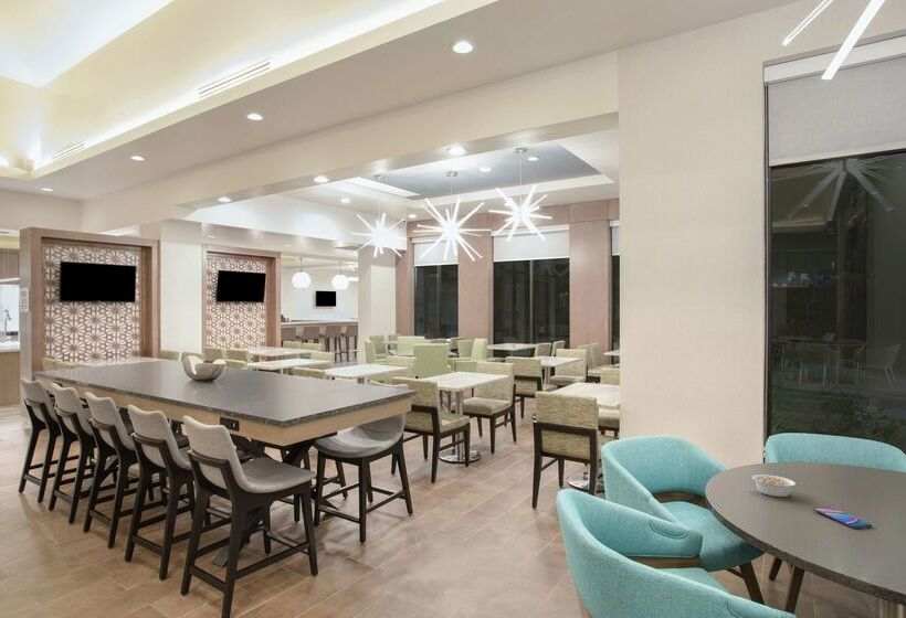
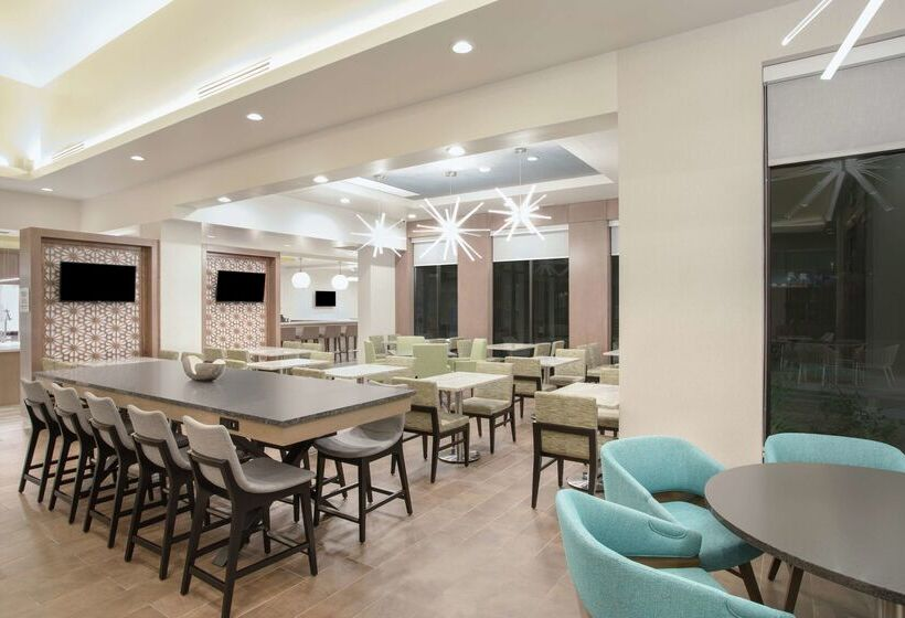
- legume [750,473,801,498]
- smartphone [812,505,873,530]
